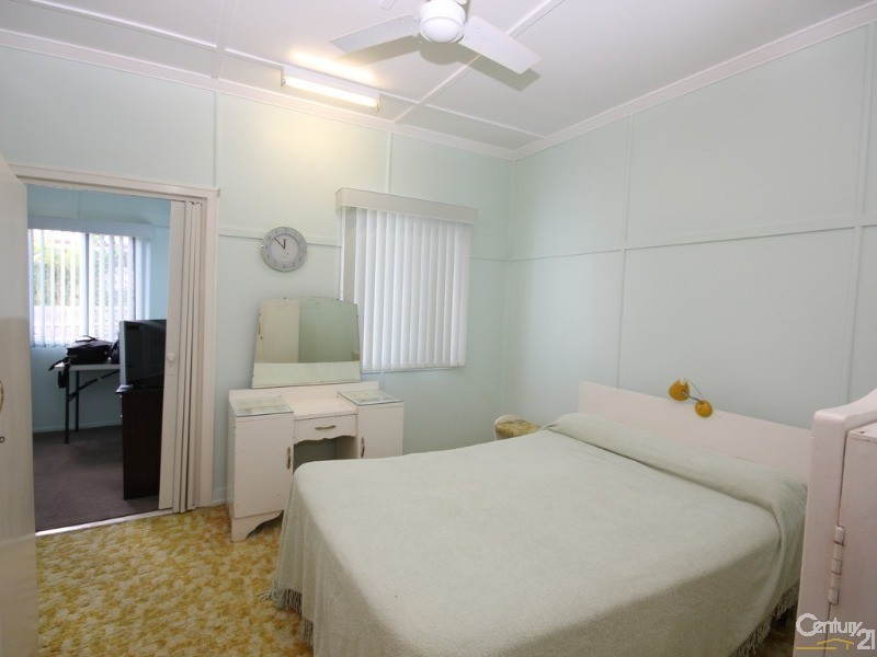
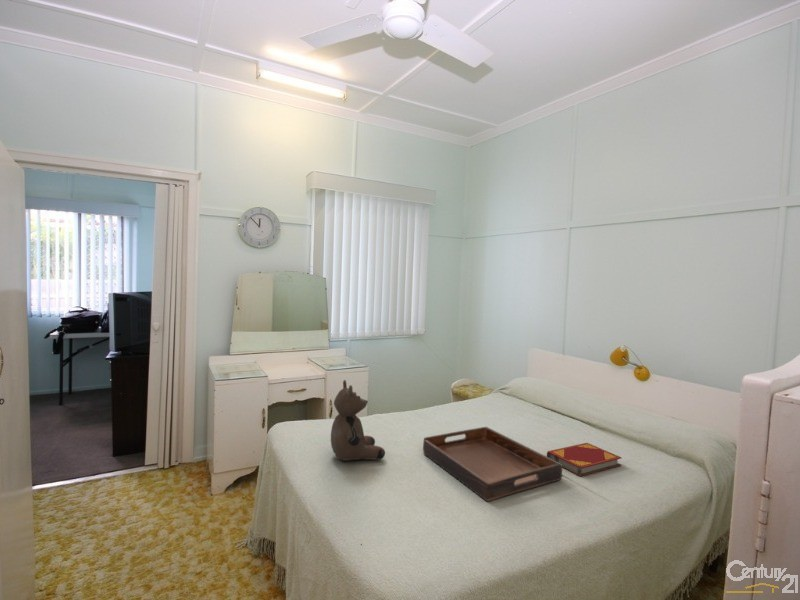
+ hardback book [546,442,622,478]
+ teddy bear [330,379,386,462]
+ serving tray [422,426,563,503]
